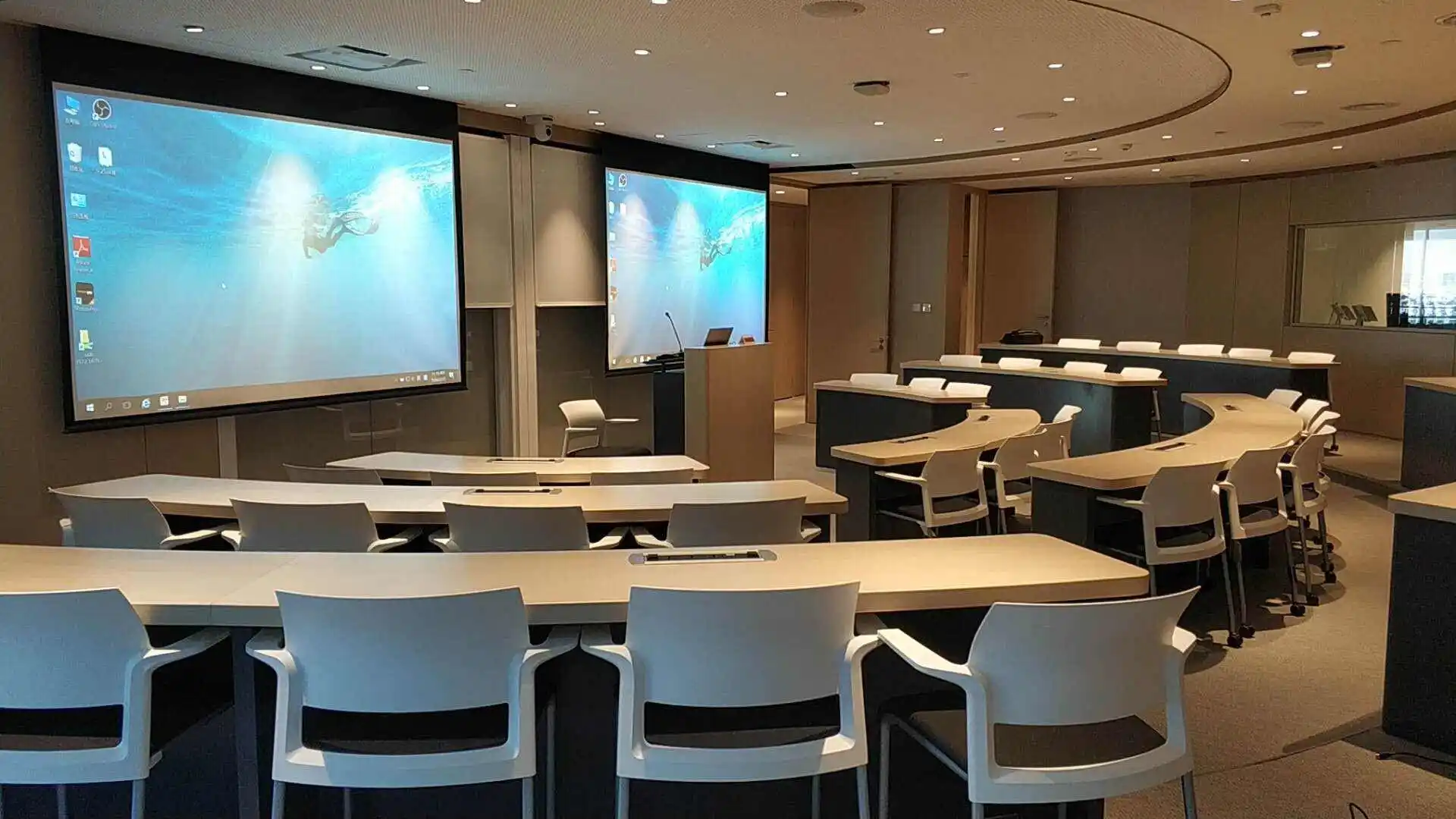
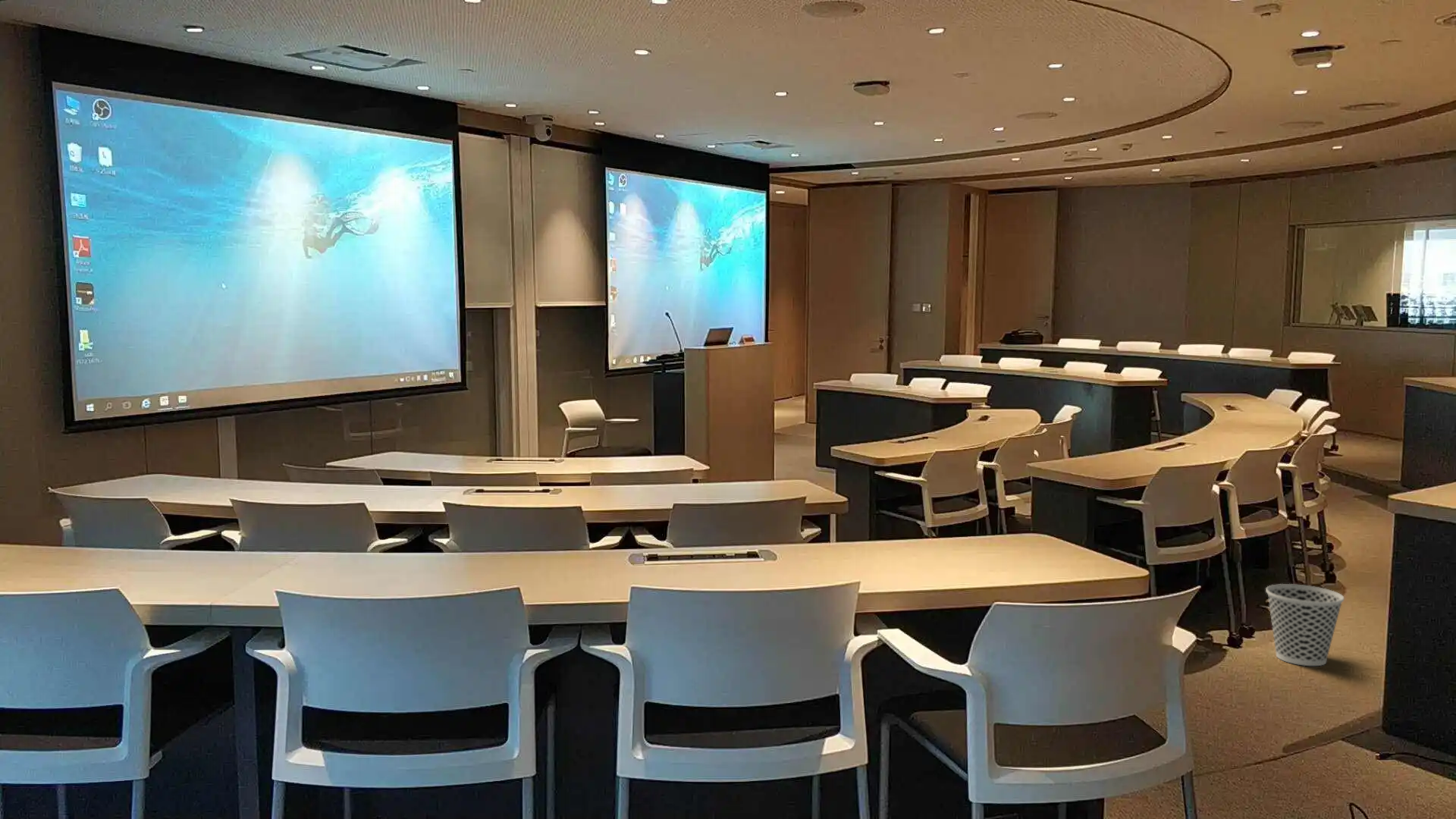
+ wastebasket [1265,583,1345,667]
